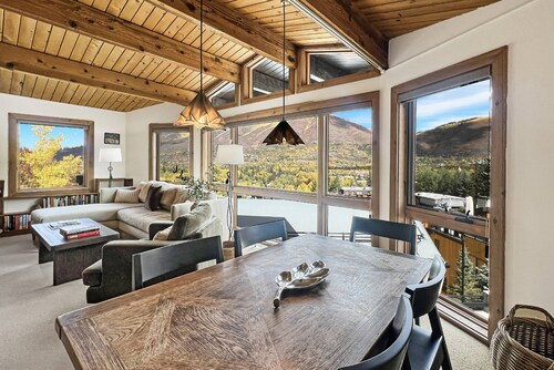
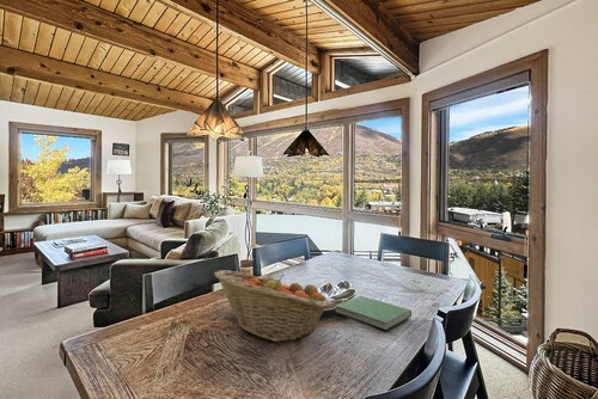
+ fruit basket [213,269,331,343]
+ hardcover book [335,295,413,331]
